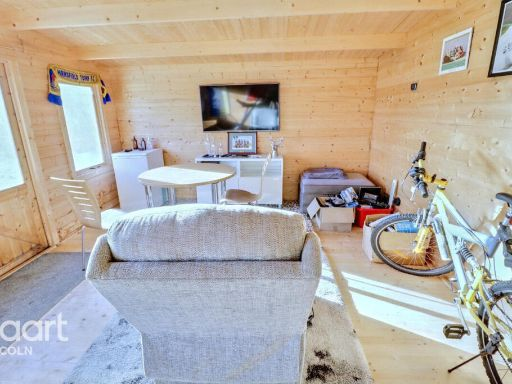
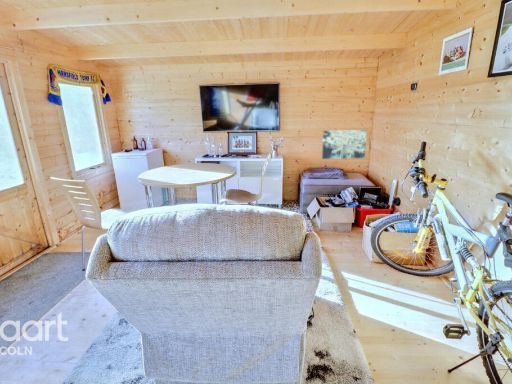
+ wall art [321,129,368,160]
